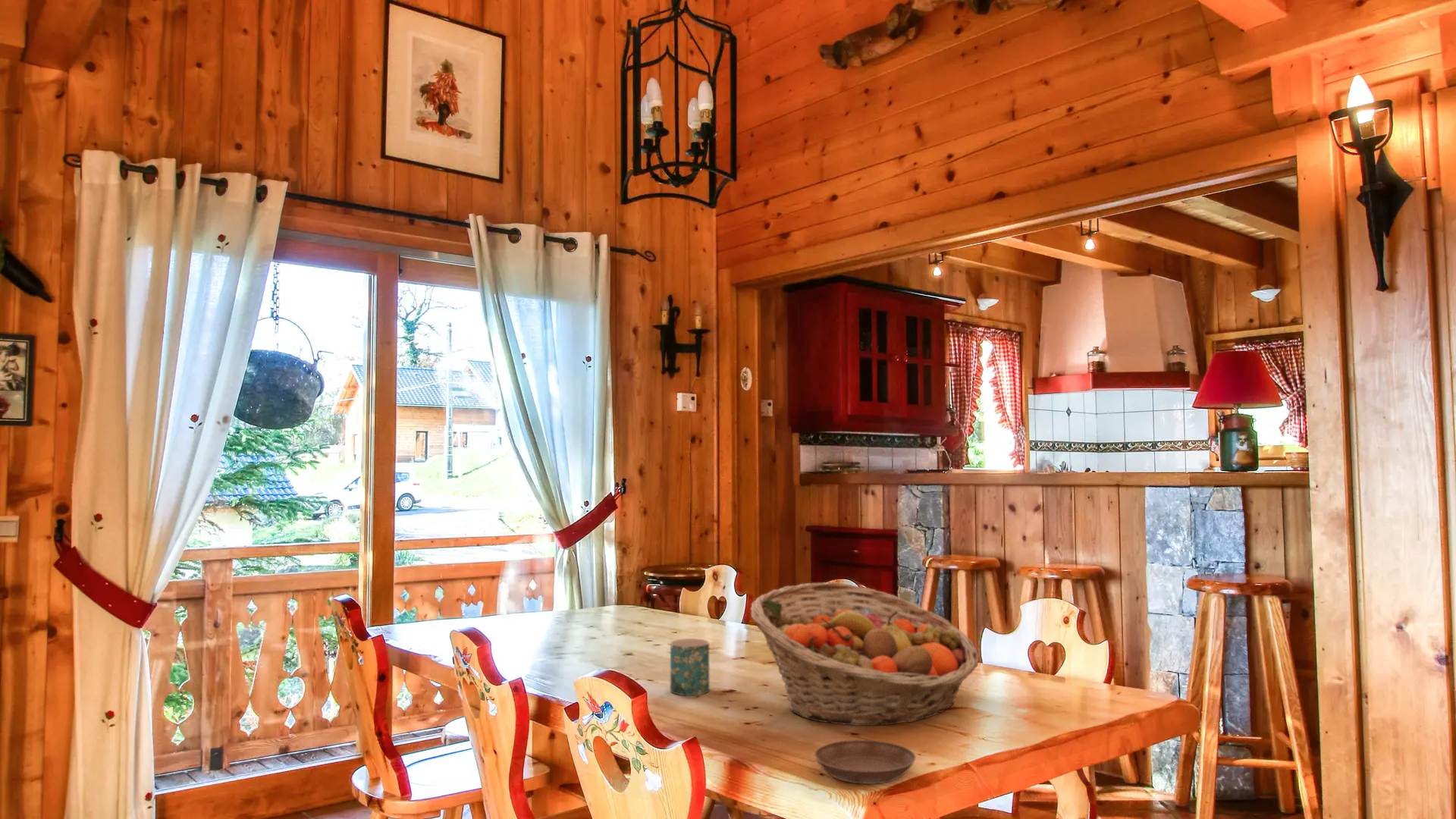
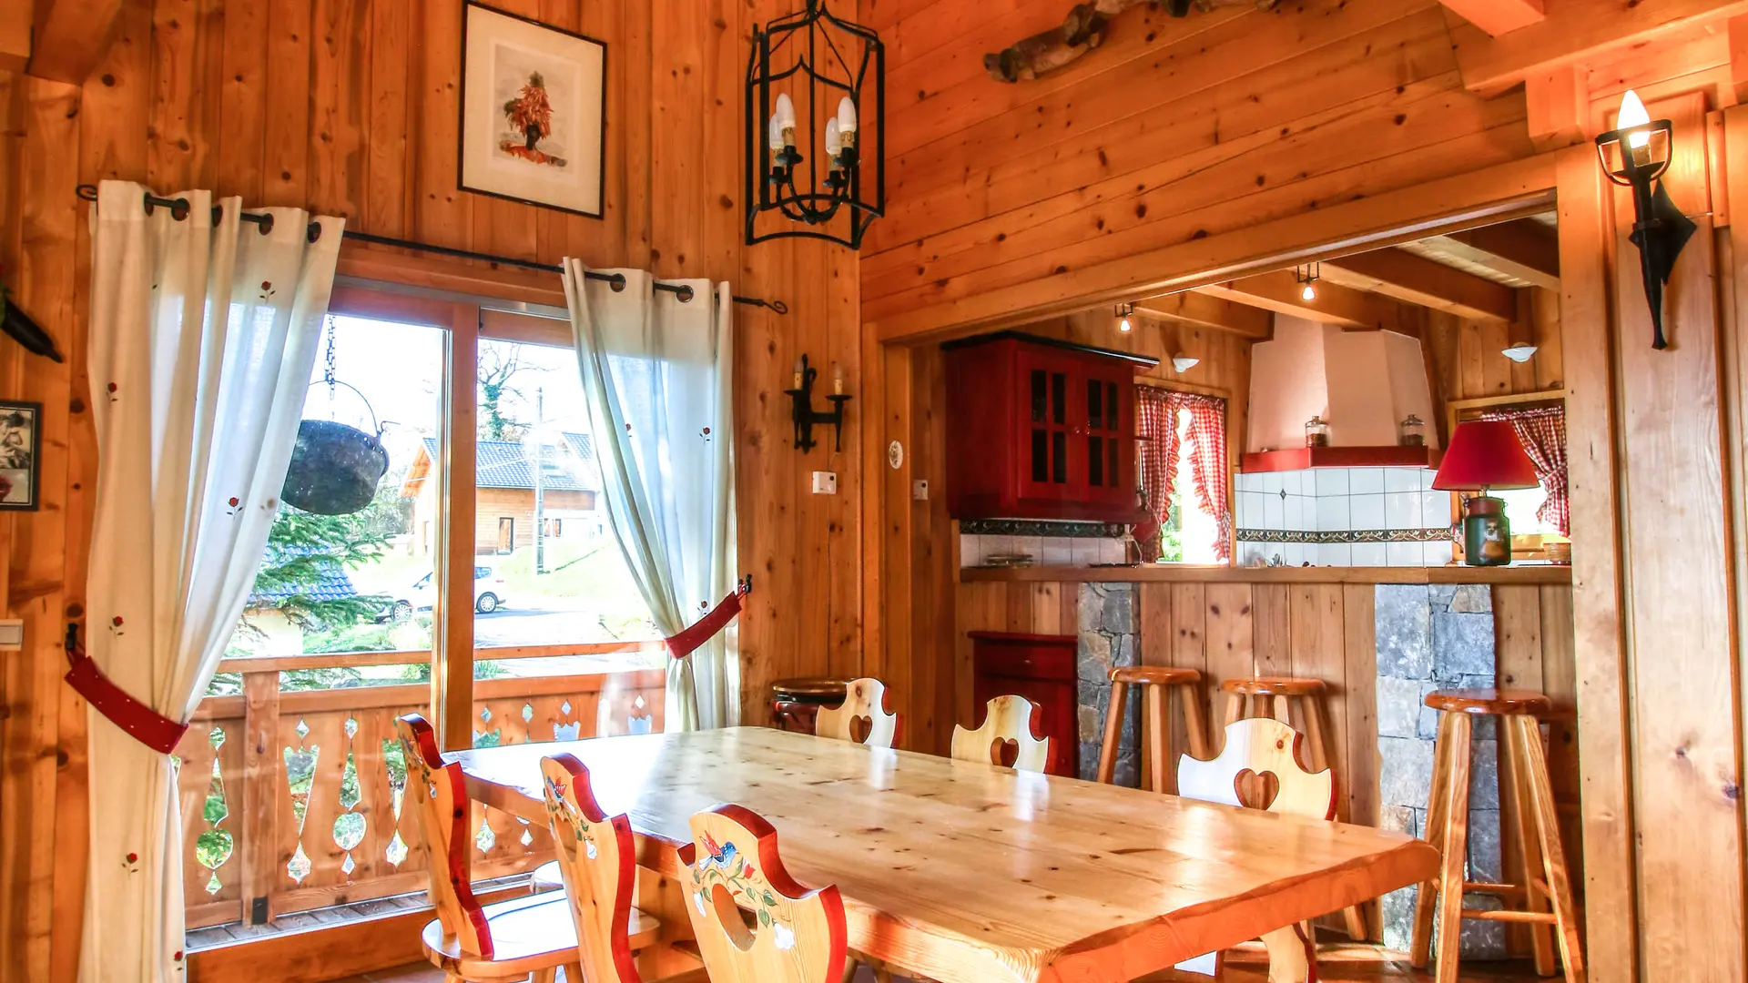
- saucer [814,739,917,785]
- mug [670,638,710,696]
- fruit basket [750,582,980,726]
